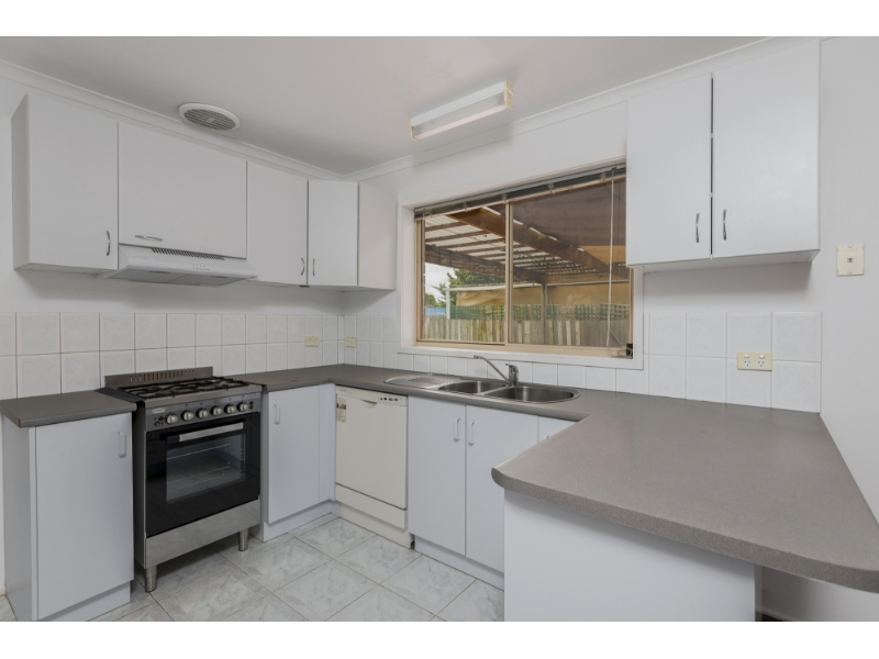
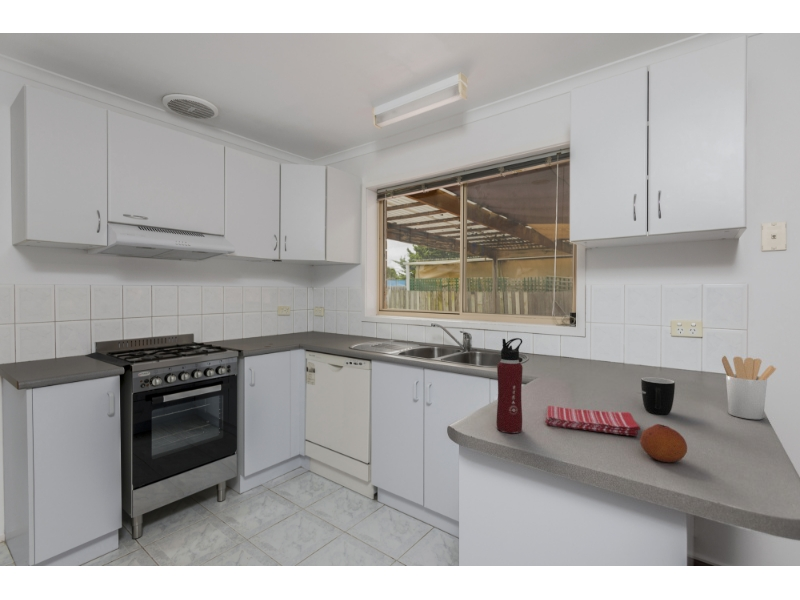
+ water bottle [496,337,524,434]
+ utensil holder [721,355,777,420]
+ dish towel [544,405,641,437]
+ fruit [640,423,688,463]
+ mug [640,376,676,415]
